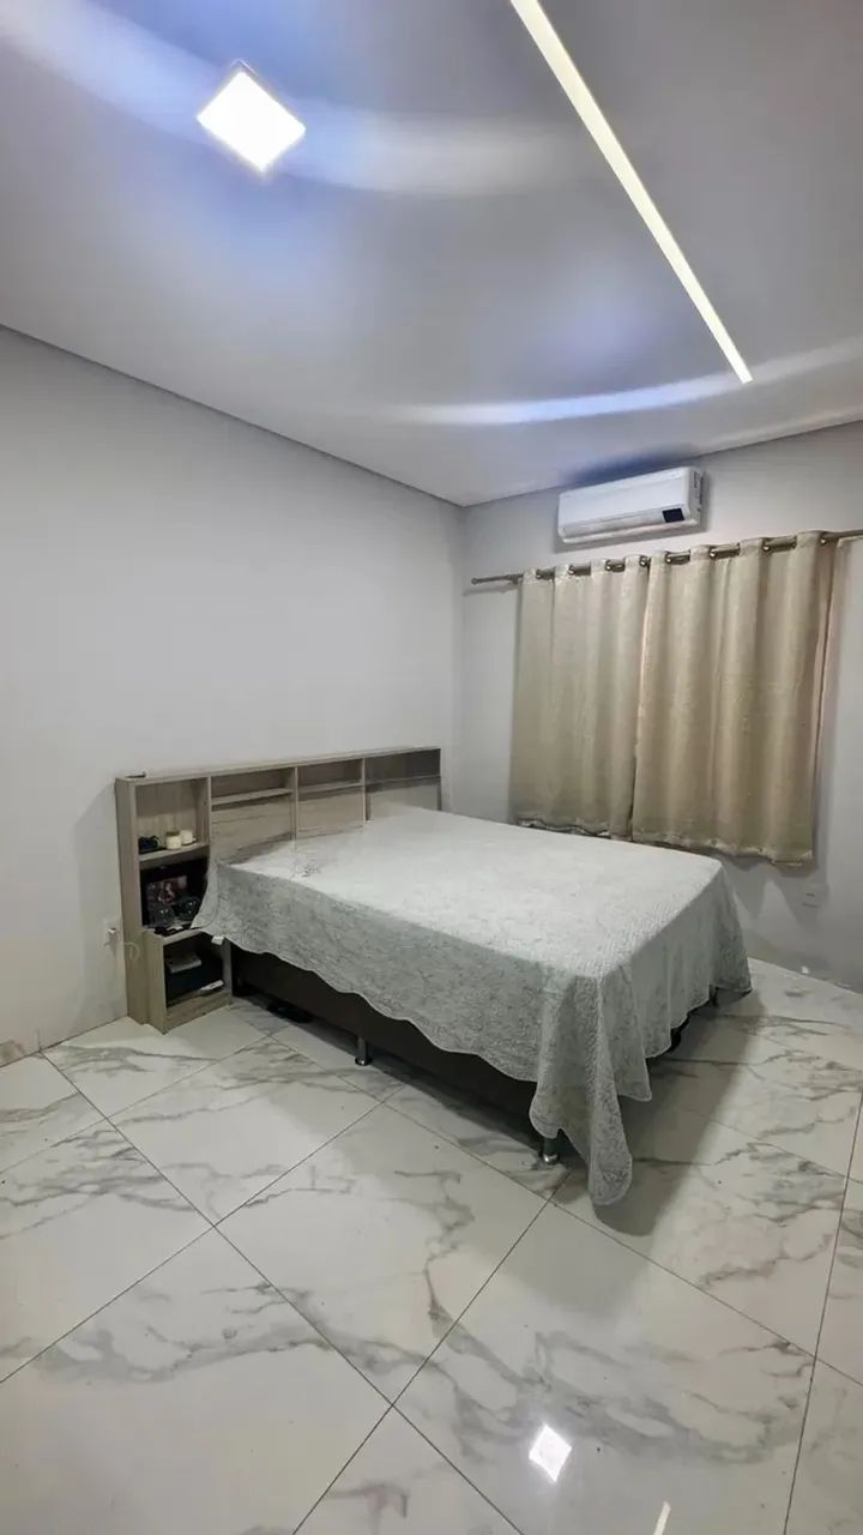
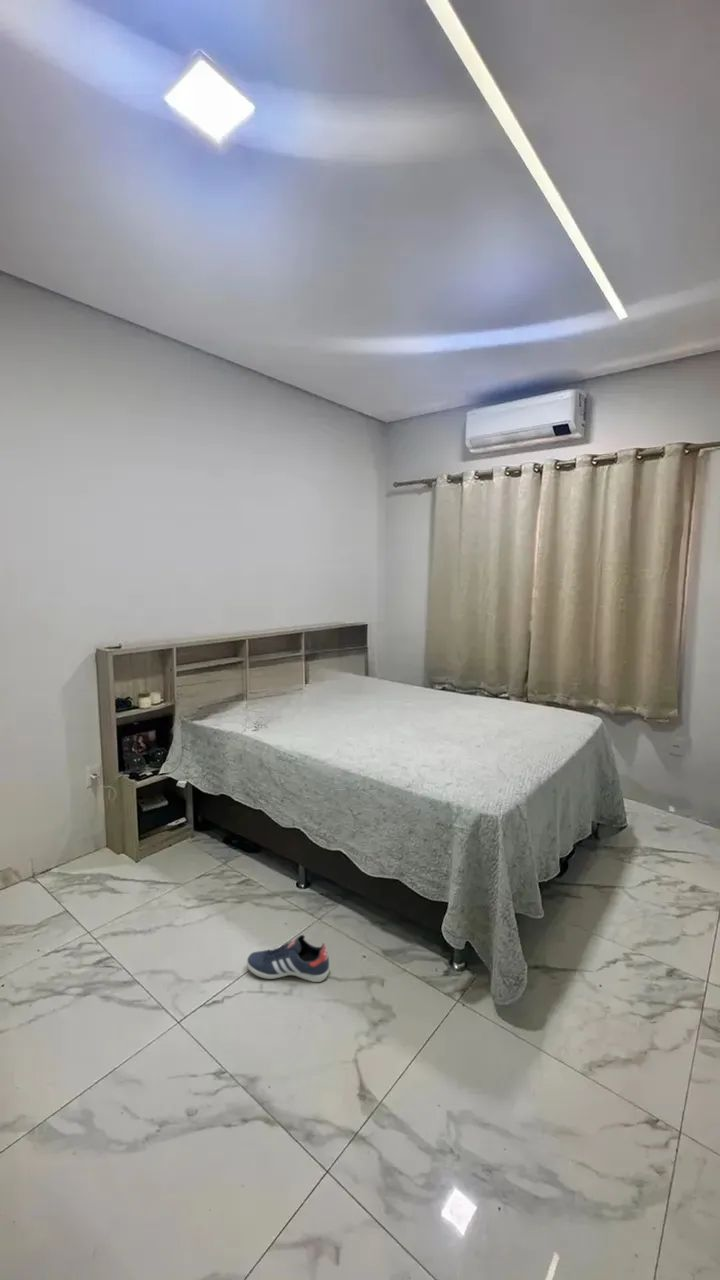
+ sneaker [246,934,331,983]
